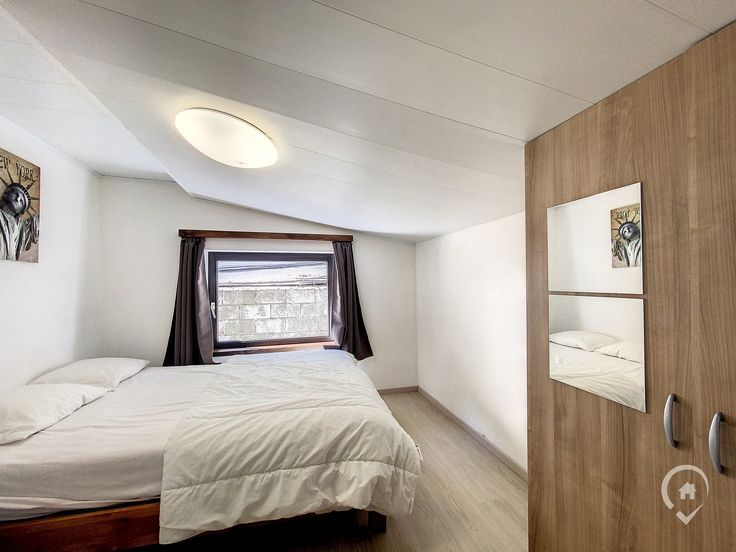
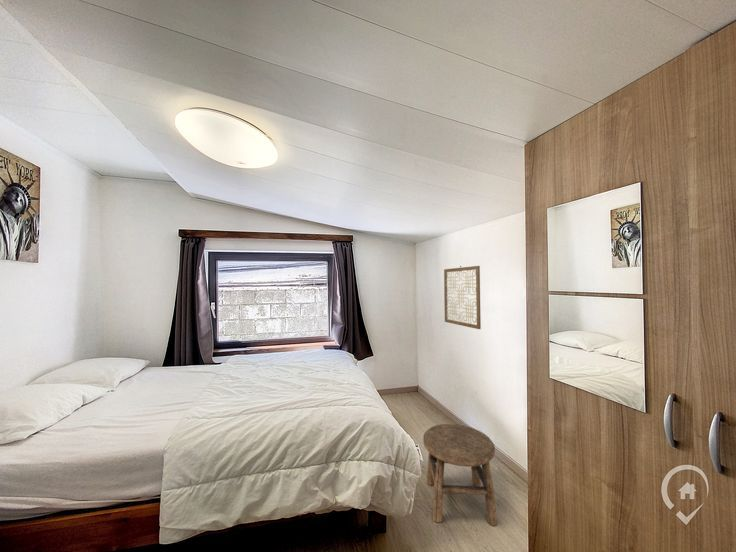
+ stool [422,423,498,527]
+ wall art [443,265,482,330]
